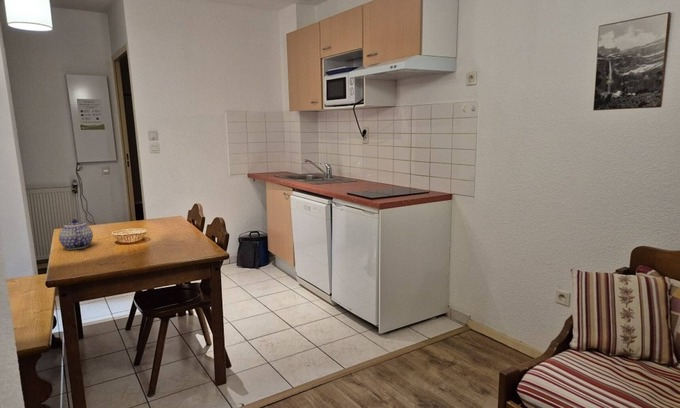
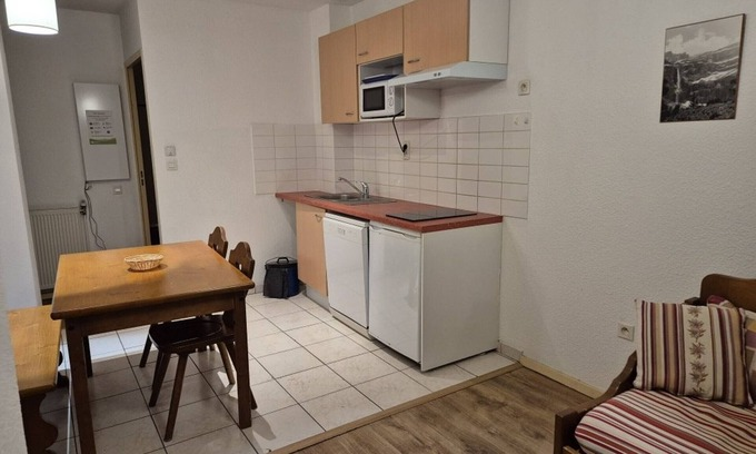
- teapot [58,218,94,251]
